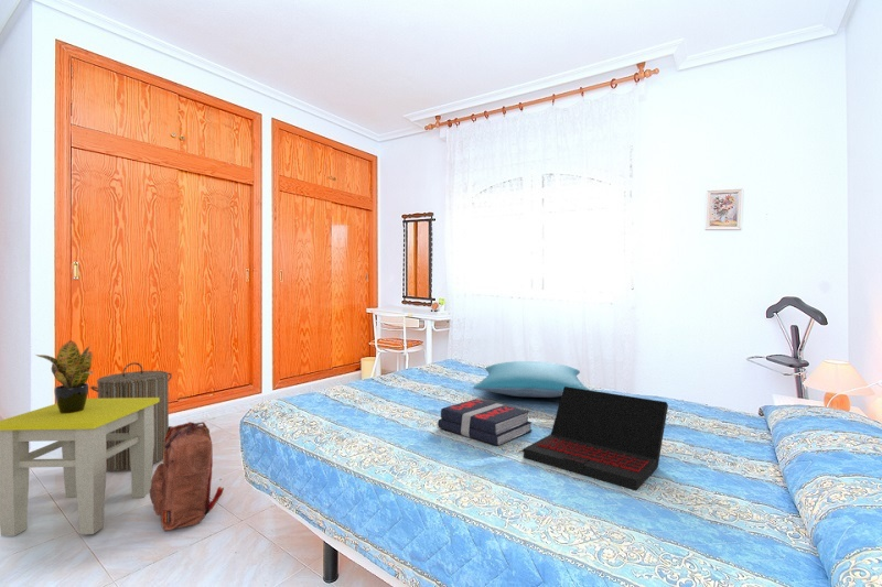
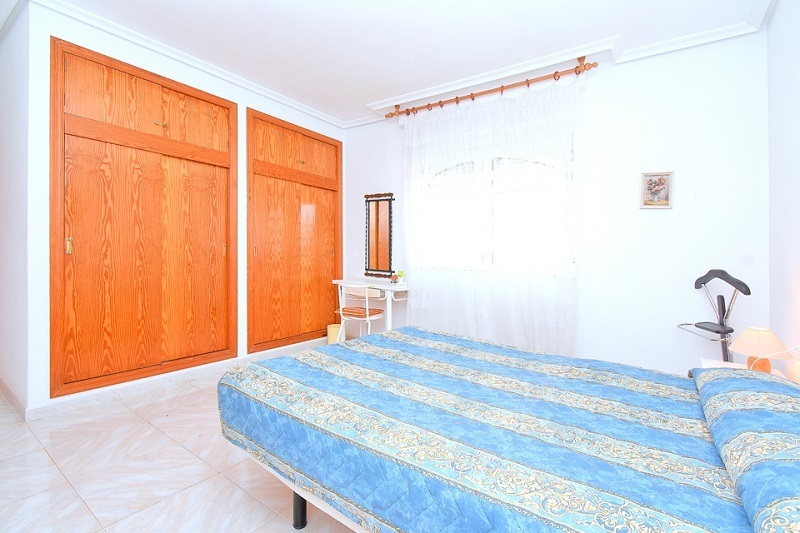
- laptop [523,387,669,491]
- backpack [149,421,225,532]
- stool [0,398,160,537]
- pillow [473,360,590,399]
- laundry hamper [89,361,173,472]
- potted plant [35,339,95,414]
- book [437,398,534,446]
